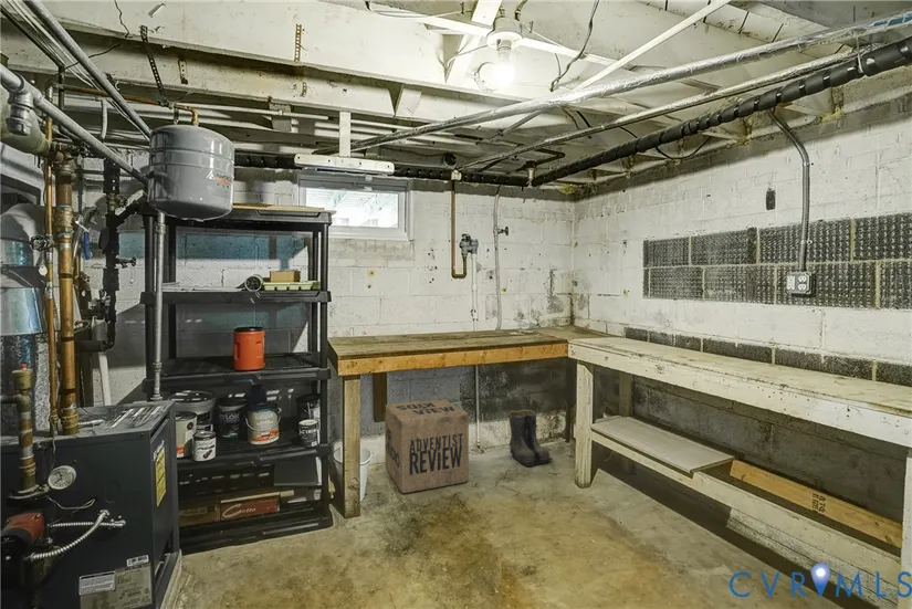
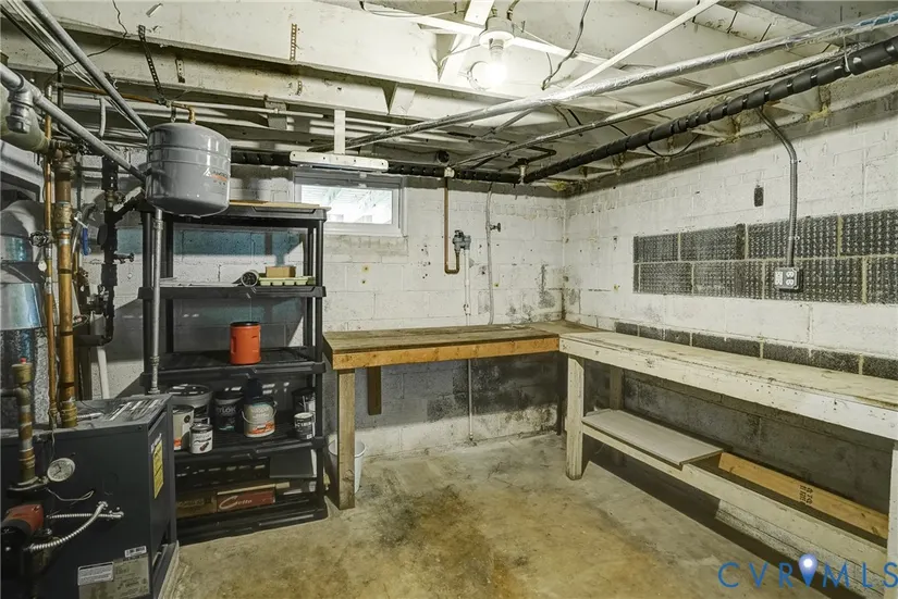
- cardboard box [384,398,470,494]
- boots [506,409,554,468]
